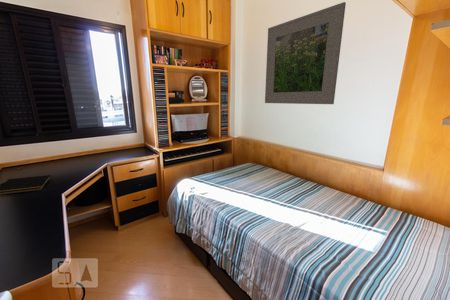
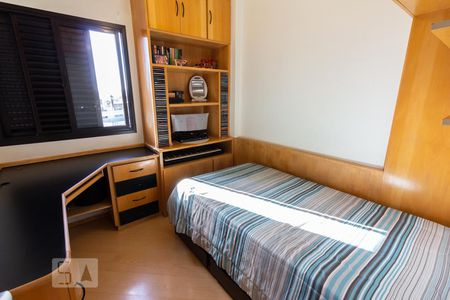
- notepad [0,174,52,196]
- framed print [264,1,347,105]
